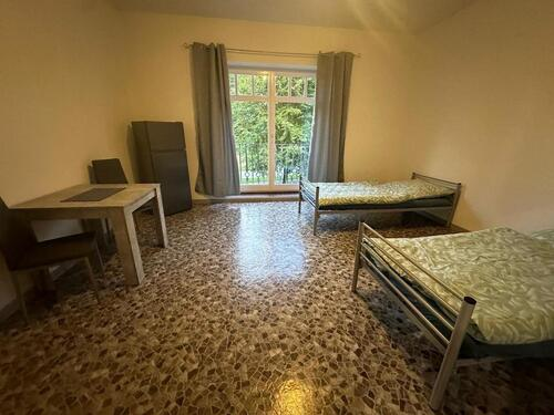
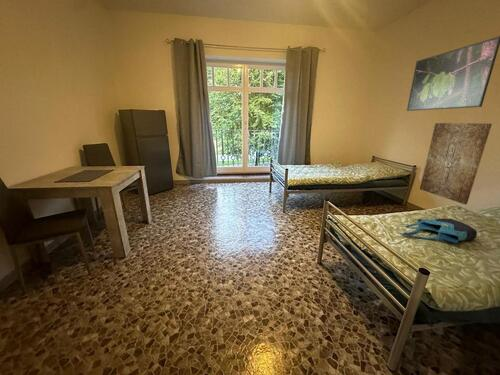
+ tote bag [401,218,478,244]
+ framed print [406,35,500,112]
+ wall art [419,122,493,205]
